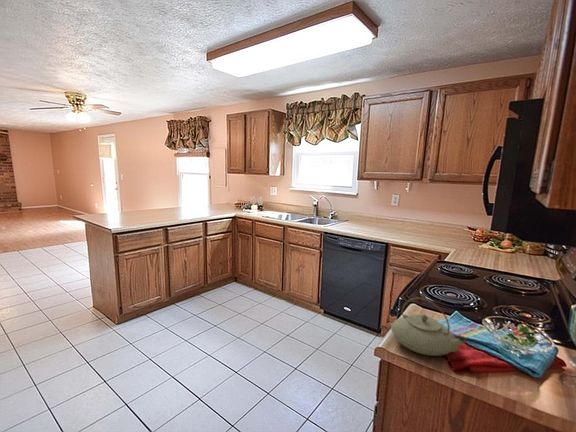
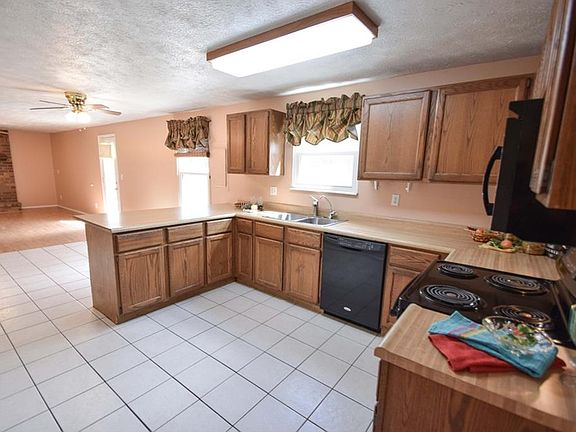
- teapot [390,297,468,357]
